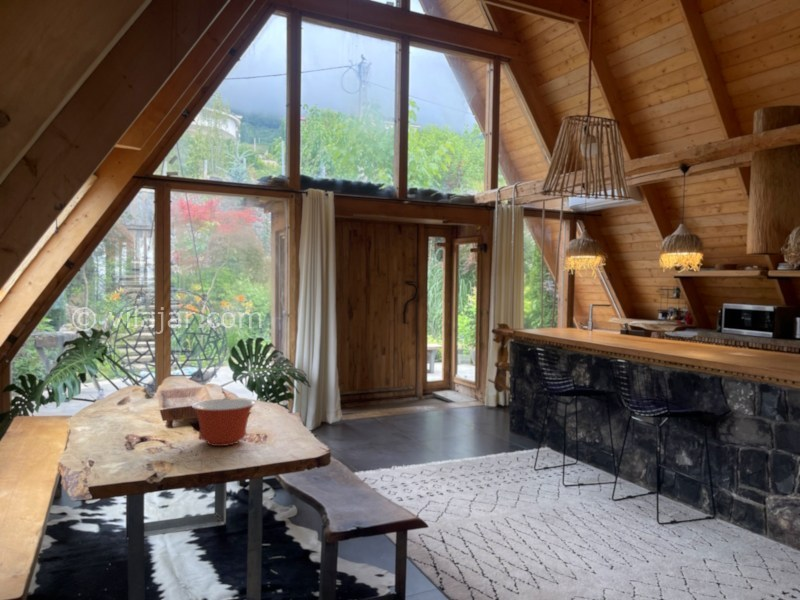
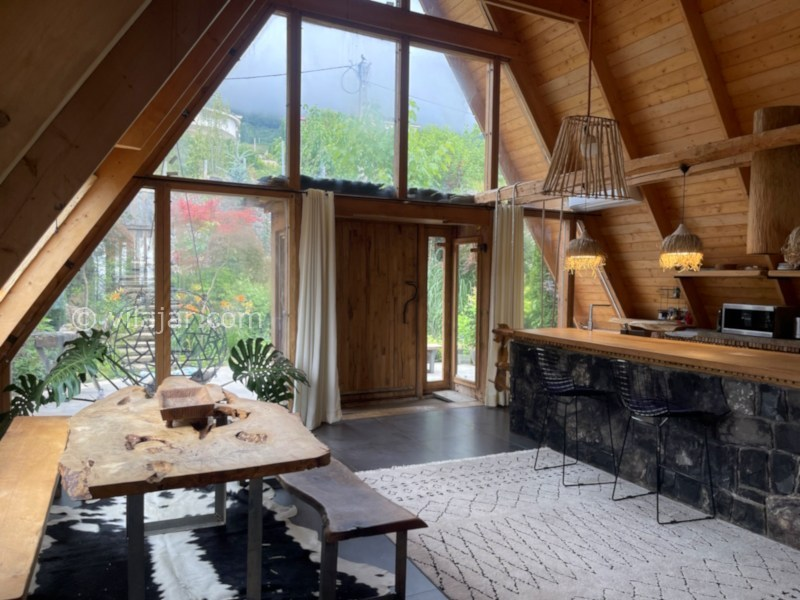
- mixing bowl [191,398,256,447]
